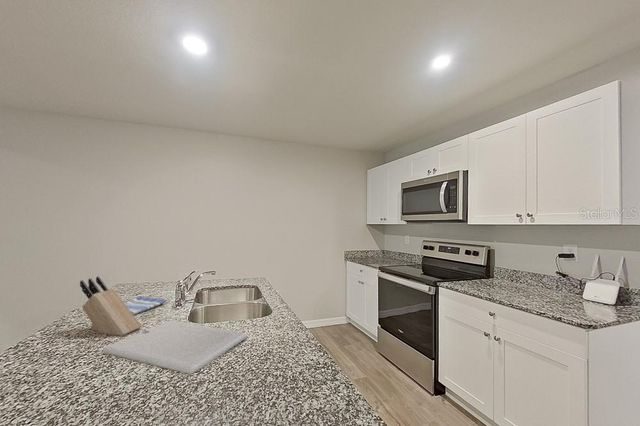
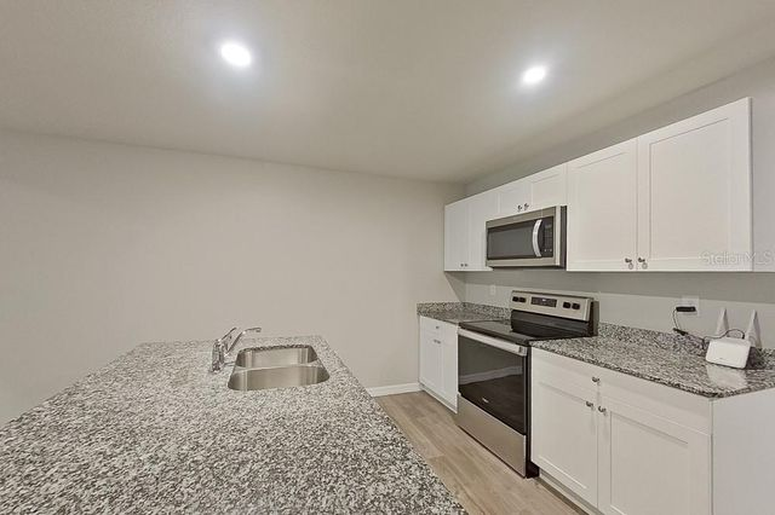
- knife block [79,276,143,337]
- dish towel [124,296,167,316]
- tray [102,319,248,375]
